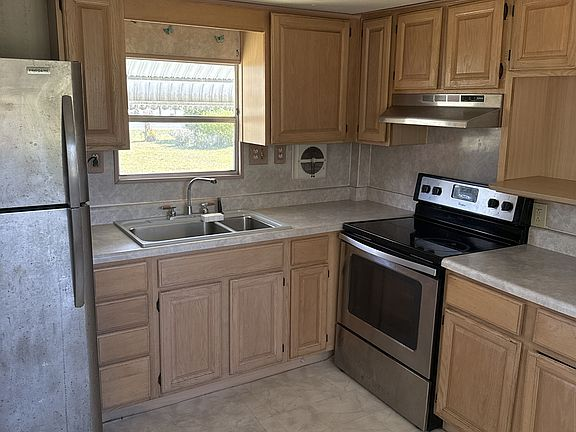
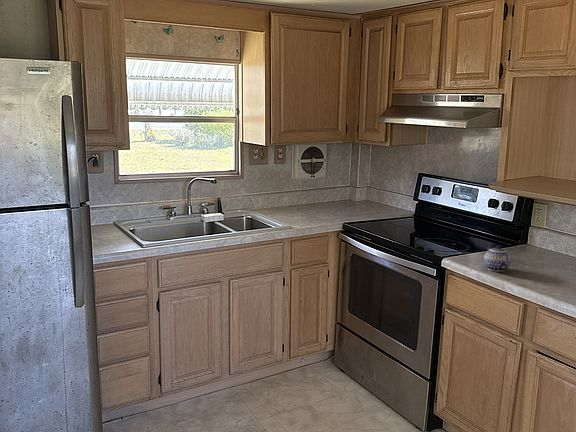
+ teapot [483,244,512,272]
